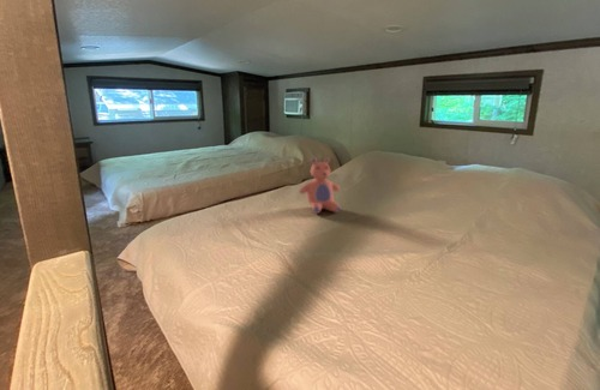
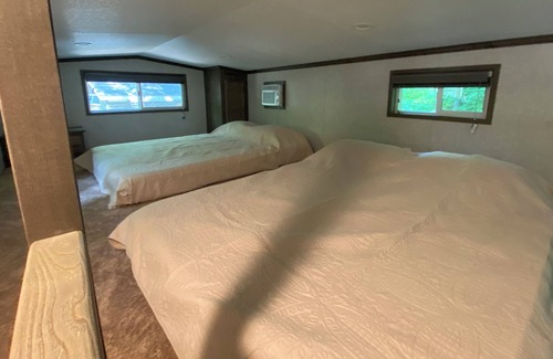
- teddy bear [299,156,341,215]
